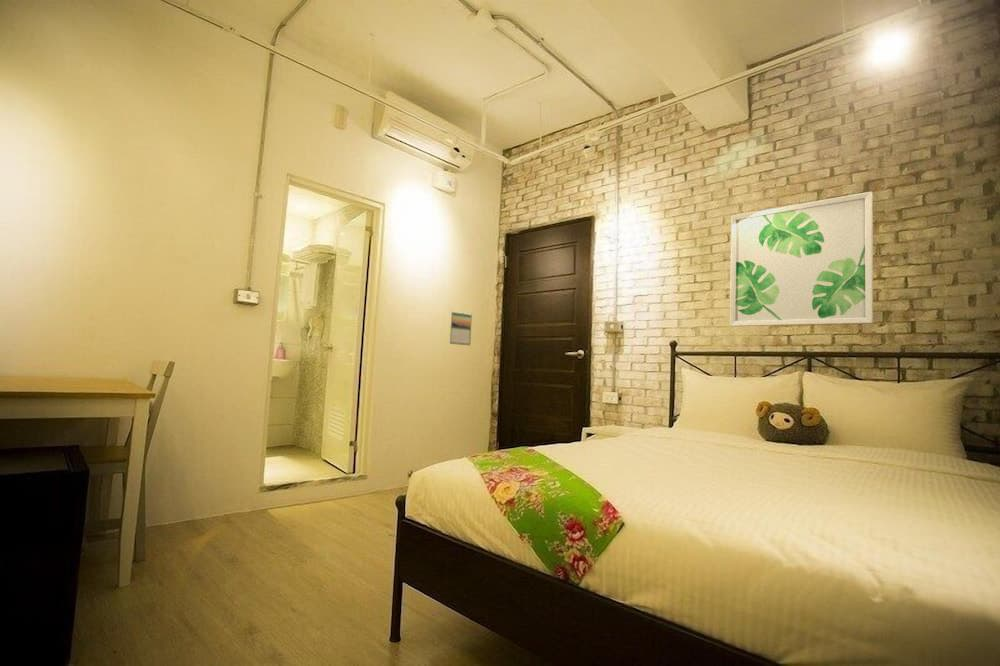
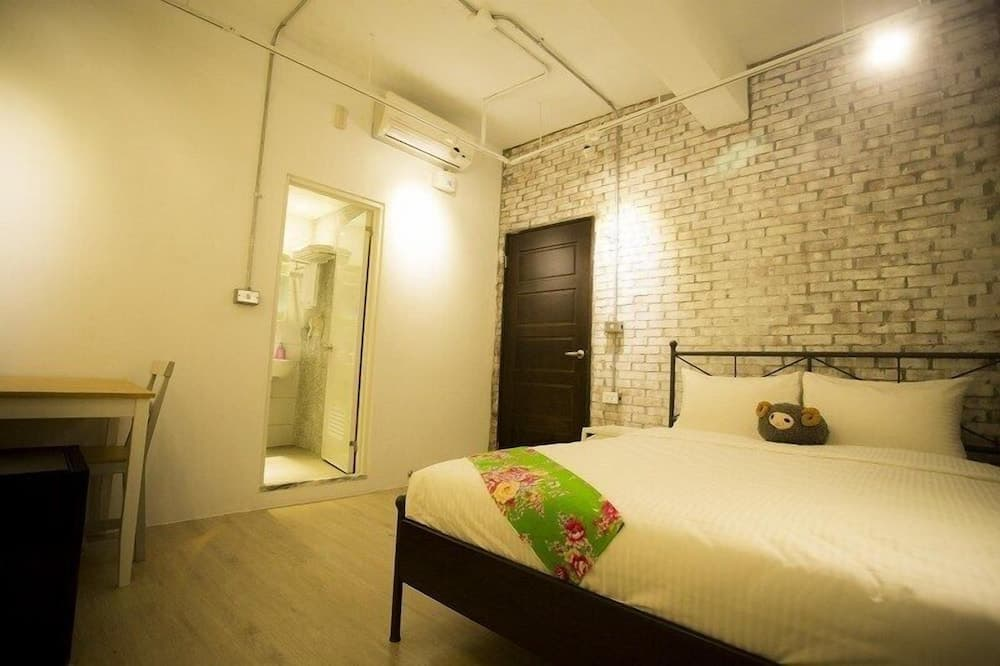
- calendar [448,310,473,346]
- wall art [729,191,874,327]
